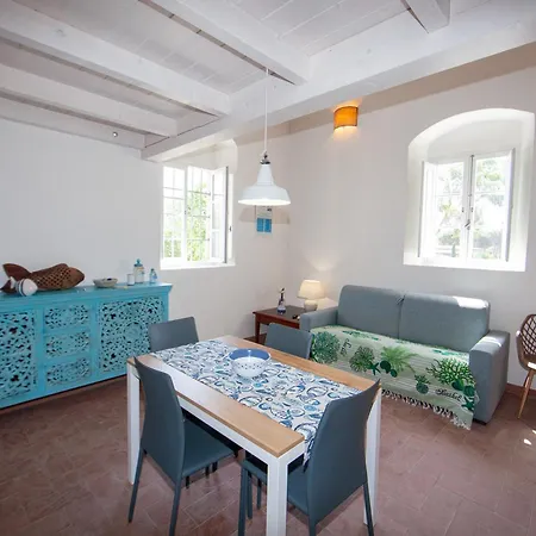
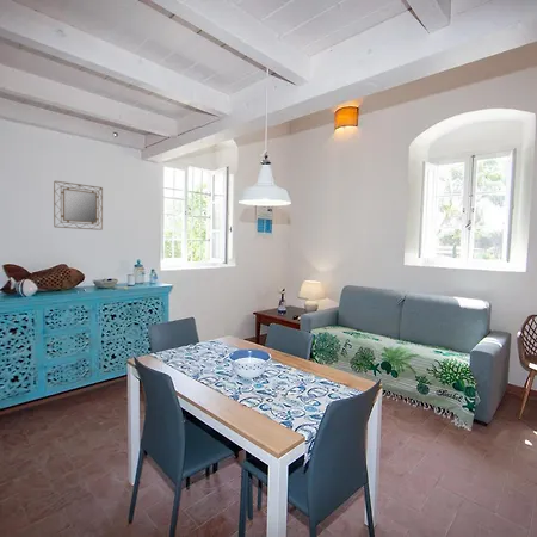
+ home mirror [53,180,104,232]
